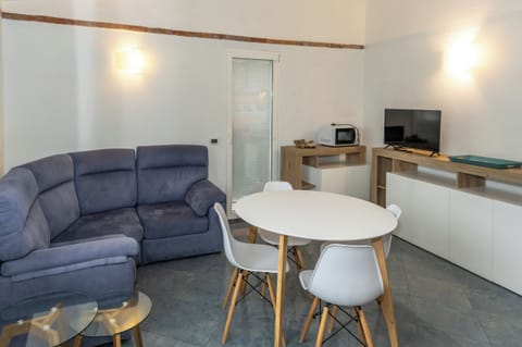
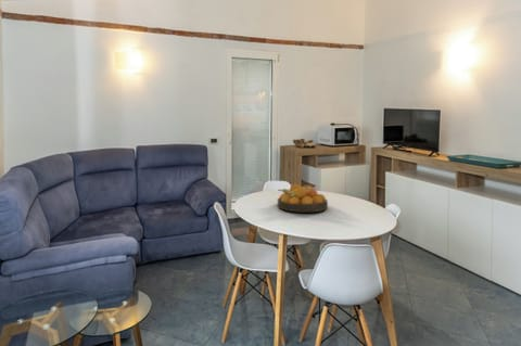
+ fruit bowl [277,183,329,213]
